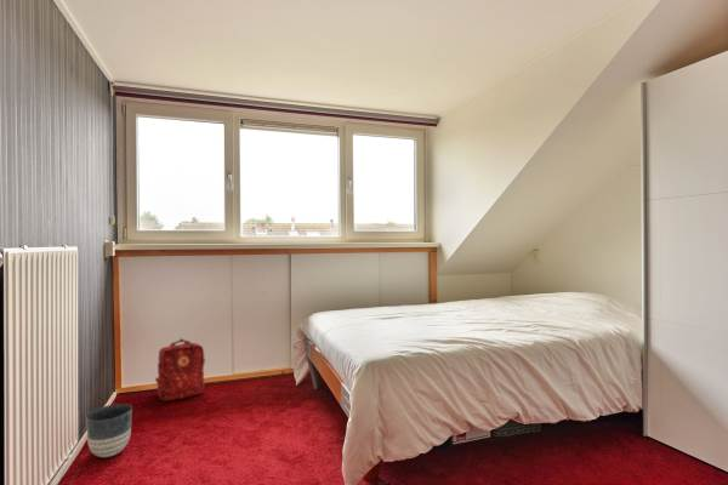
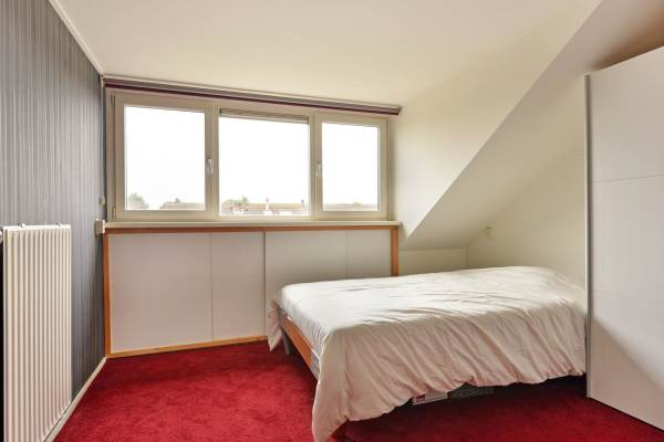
- planter [85,403,133,458]
- backpack [154,337,206,403]
